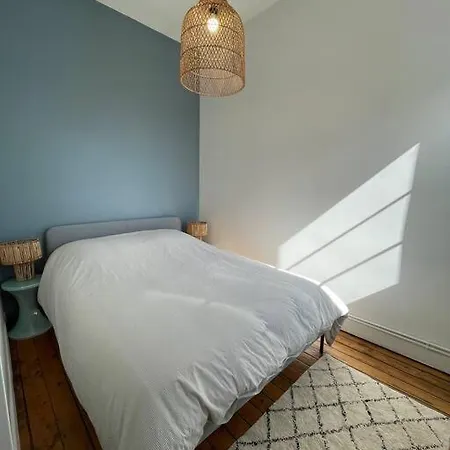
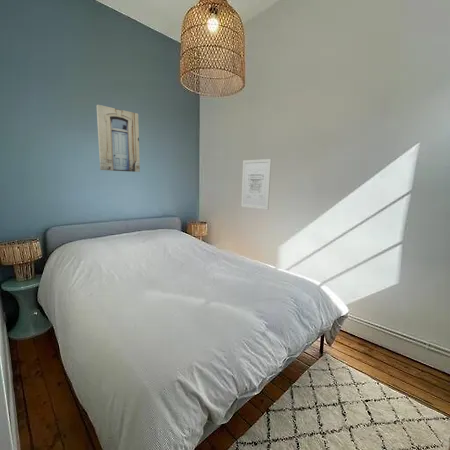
+ wall art [95,104,141,173]
+ wall art [240,158,272,211]
